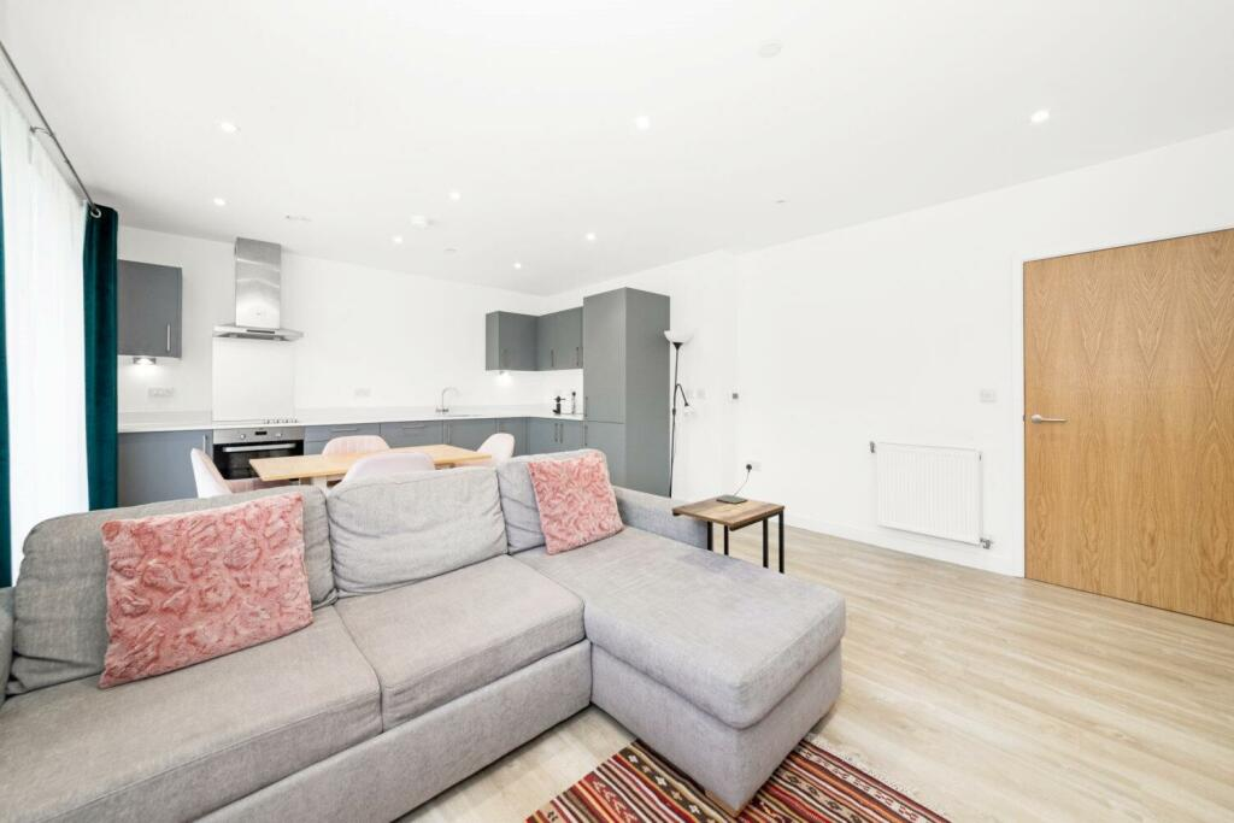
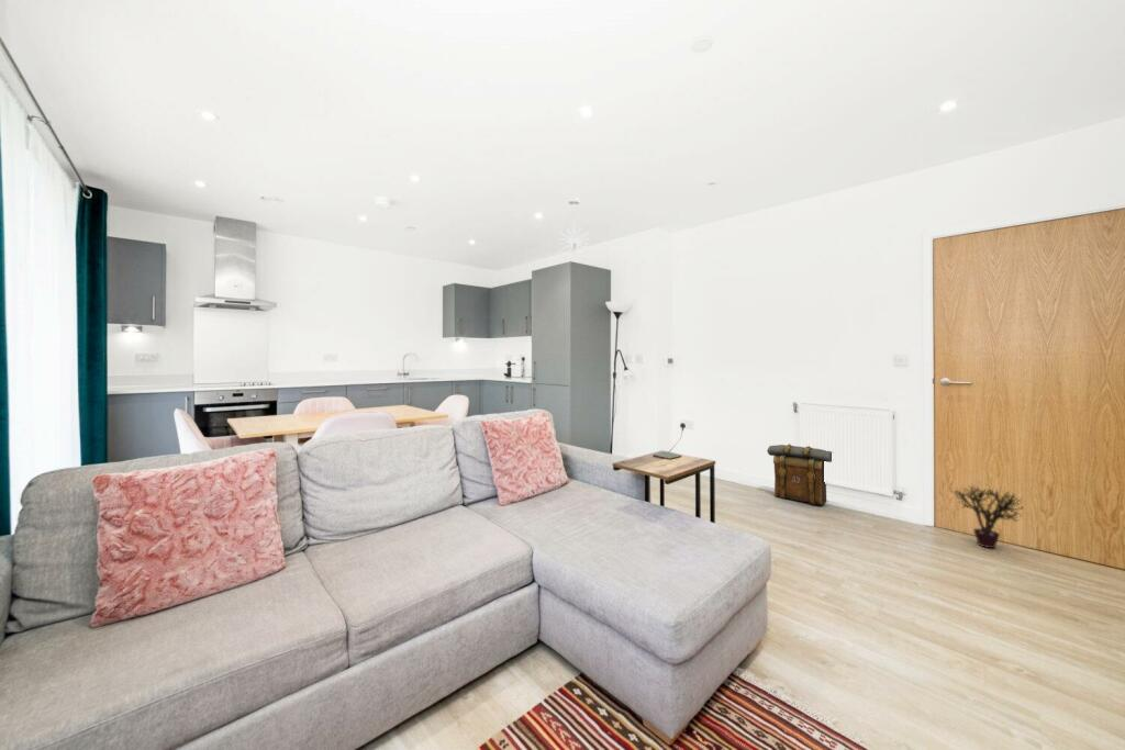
+ backpack [766,443,833,506]
+ pendant light [558,197,591,260]
+ potted plant [950,483,1024,549]
